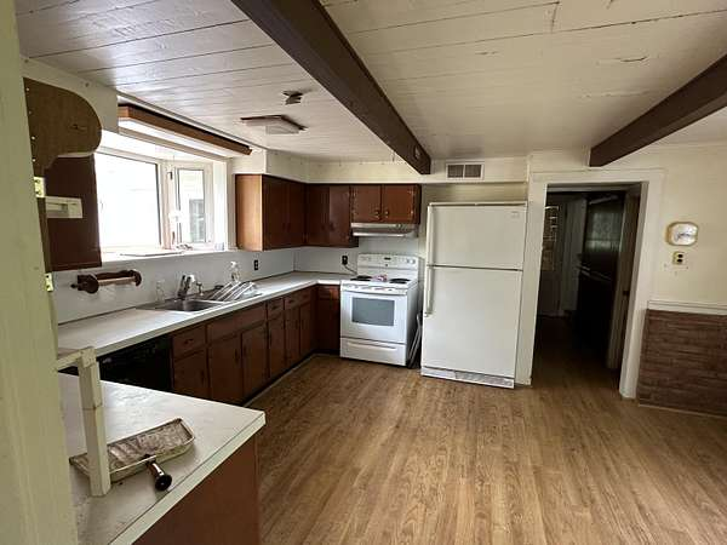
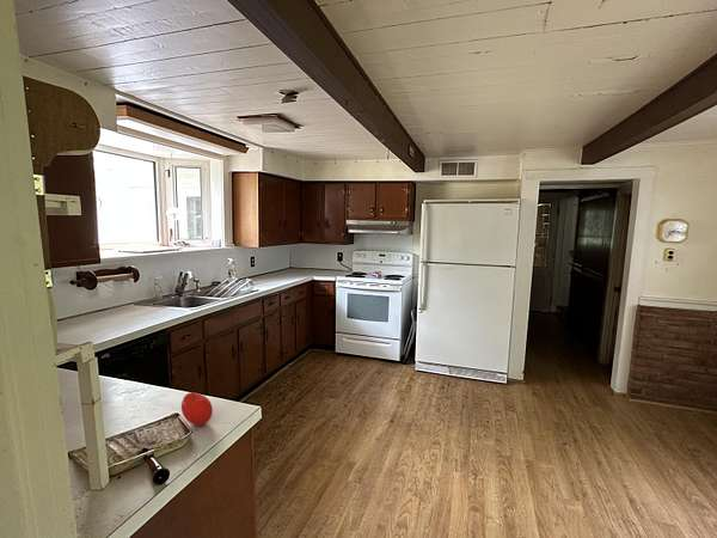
+ fruit [180,391,214,427]
